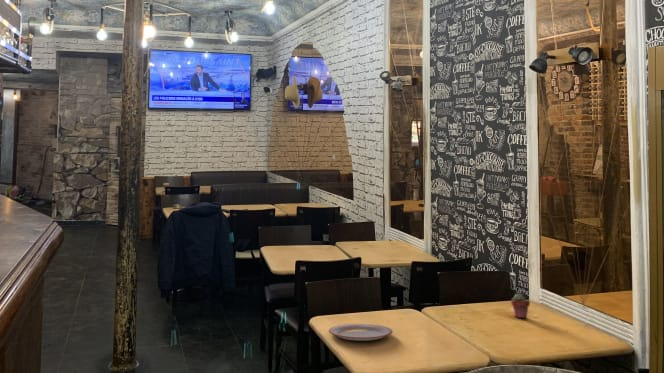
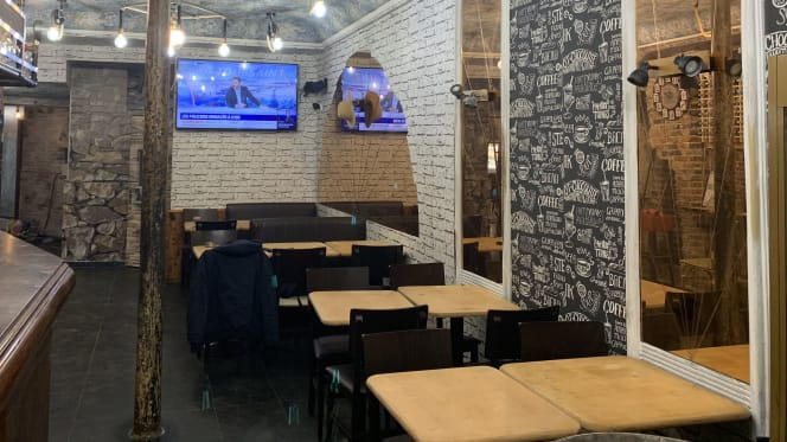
- potted succulent [510,292,531,319]
- plate [328,323,394,342]
